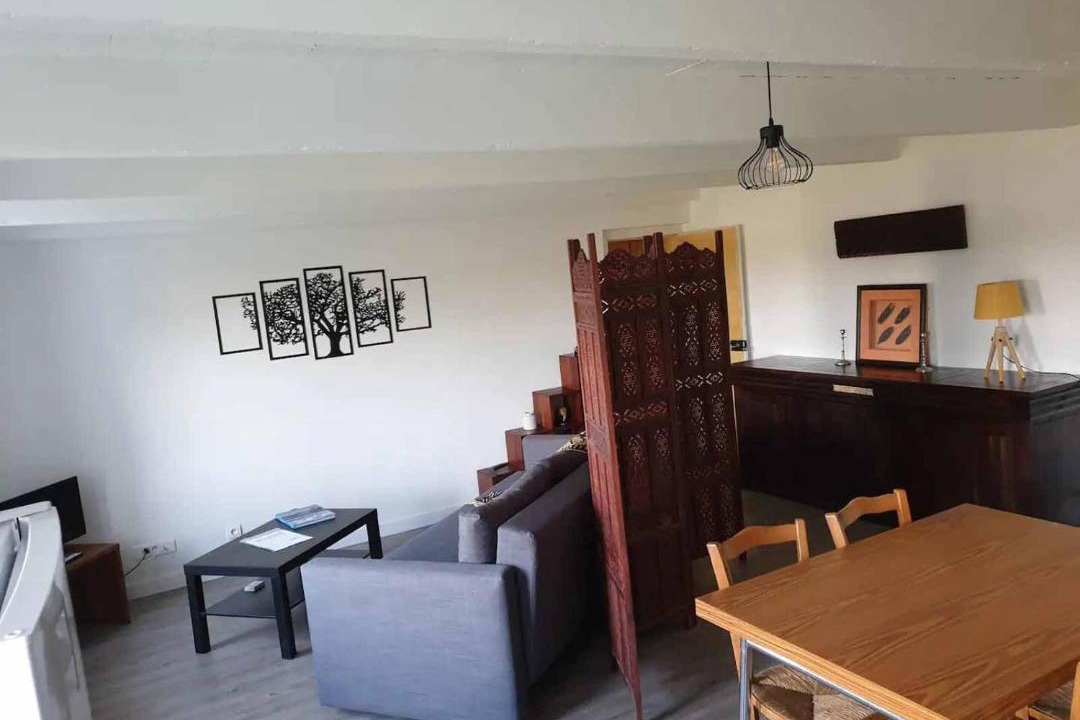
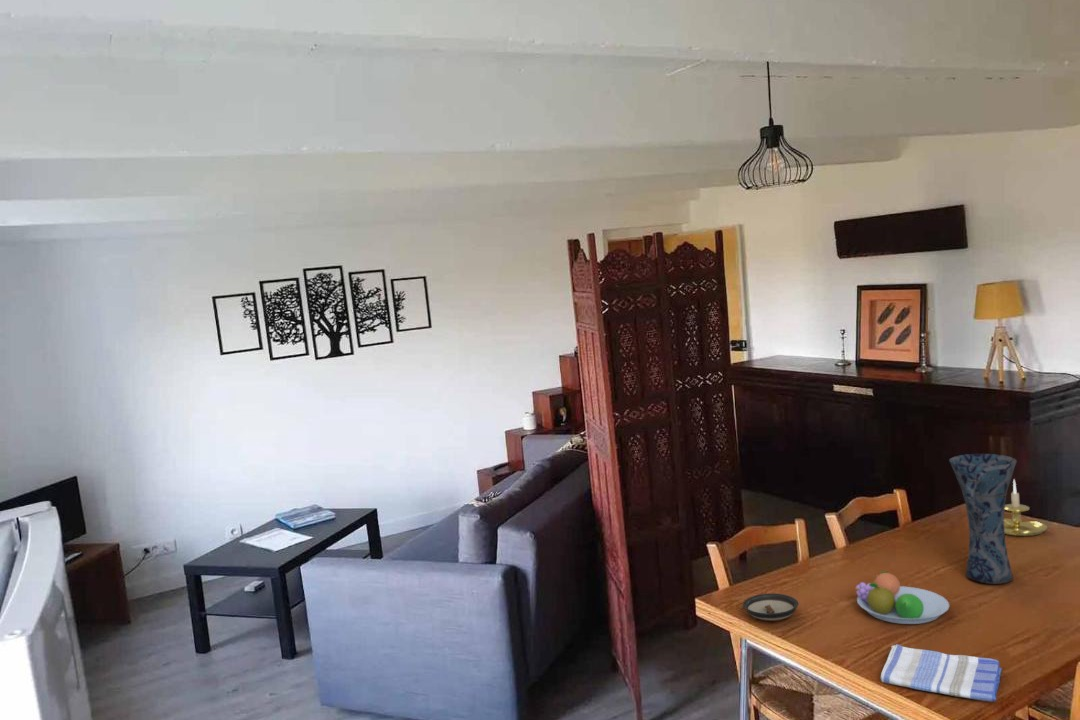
+ saucer [742,593,799,622]
+ candle holder [1004,478,1048,537]
+ vase [948,453,1018,585]
+ fruit bowl [854,570,950,625]
+ dish towel [880,643,1003,703]
